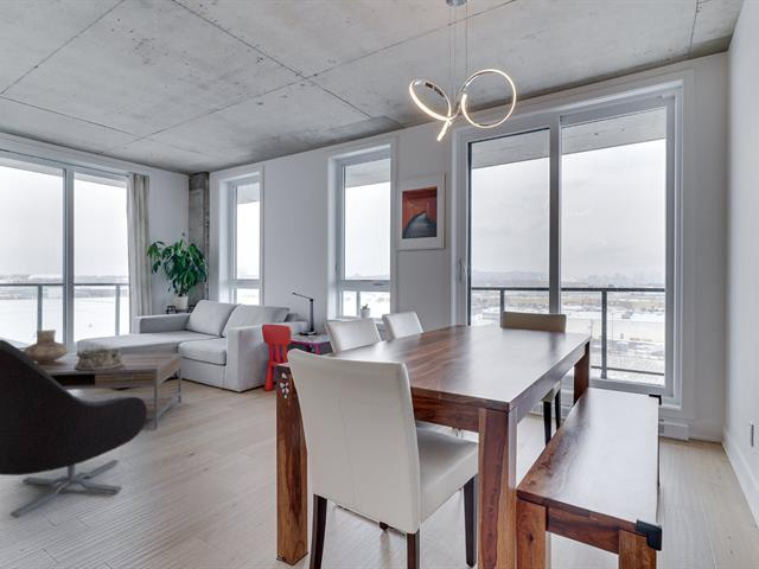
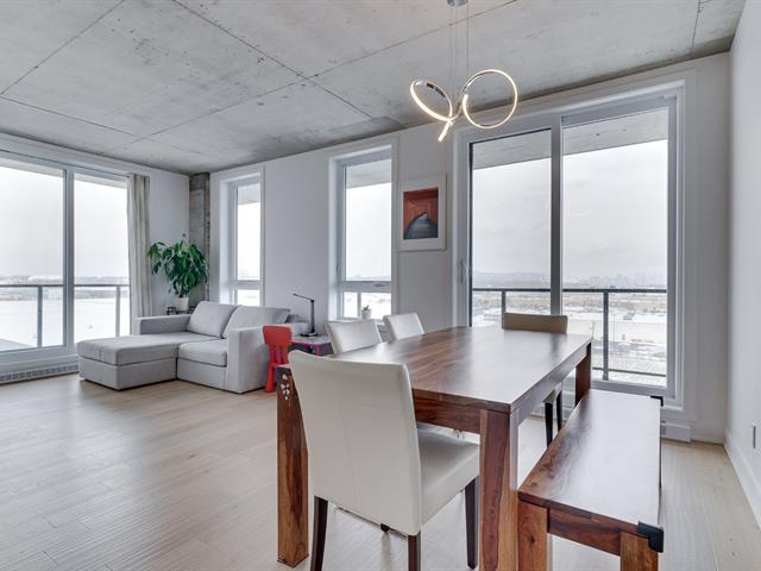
- vase [23,328,69,363]
- armchair [0,338,147,518]
- coffee table [34,352,183,429]
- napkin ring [75,346,123,370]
